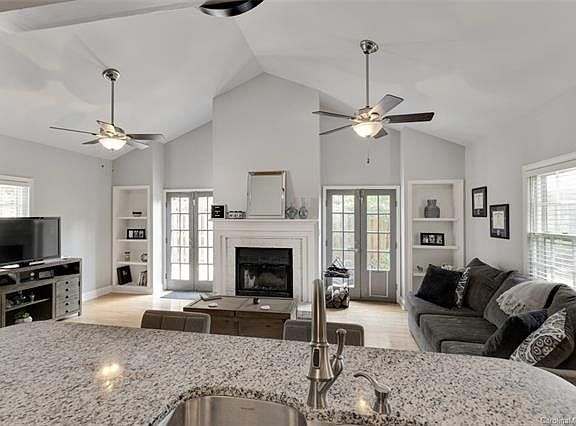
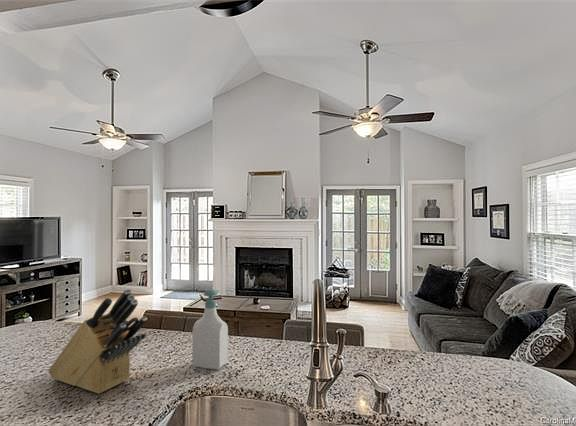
+ knife block [48,288,148,394]
+ soap bottle [191,288,229,371]
